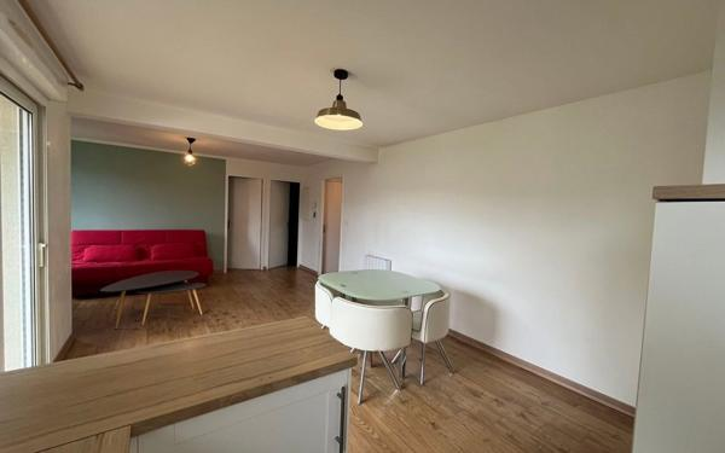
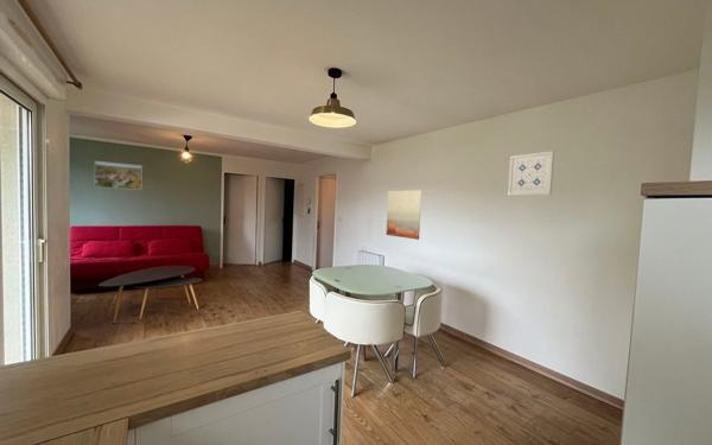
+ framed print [94,160,144,191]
+ wall art [507,150,555,197]
+ wall art [384,189,422,241]
